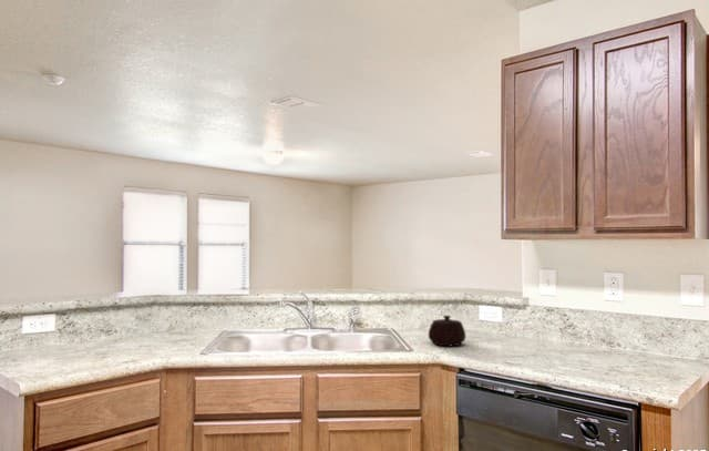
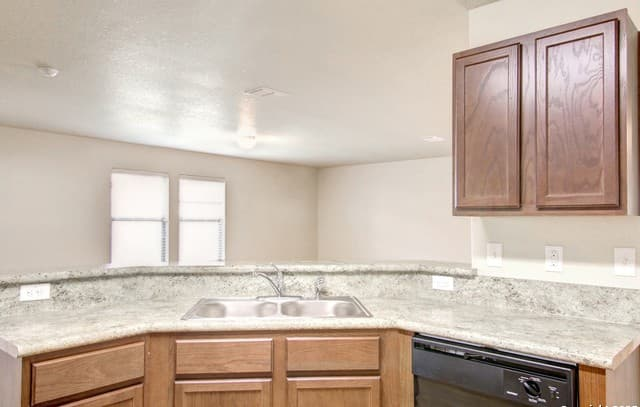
- teapot [428,315,466,347]
